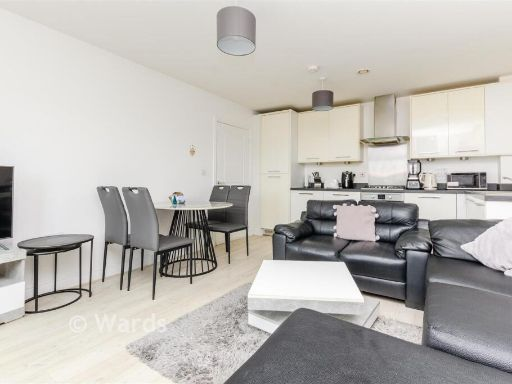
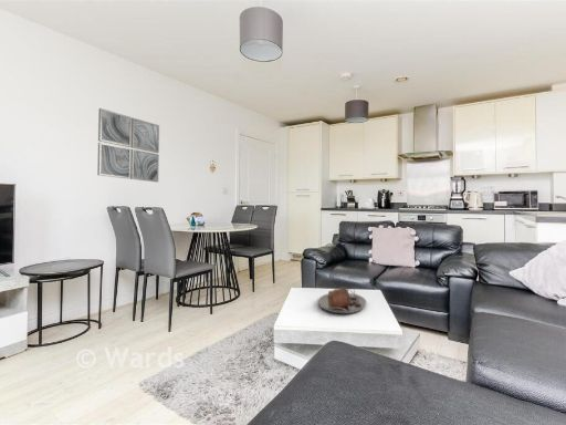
+ serving tray [317,286,367,314]
+ wall art [96,107,160,183]
